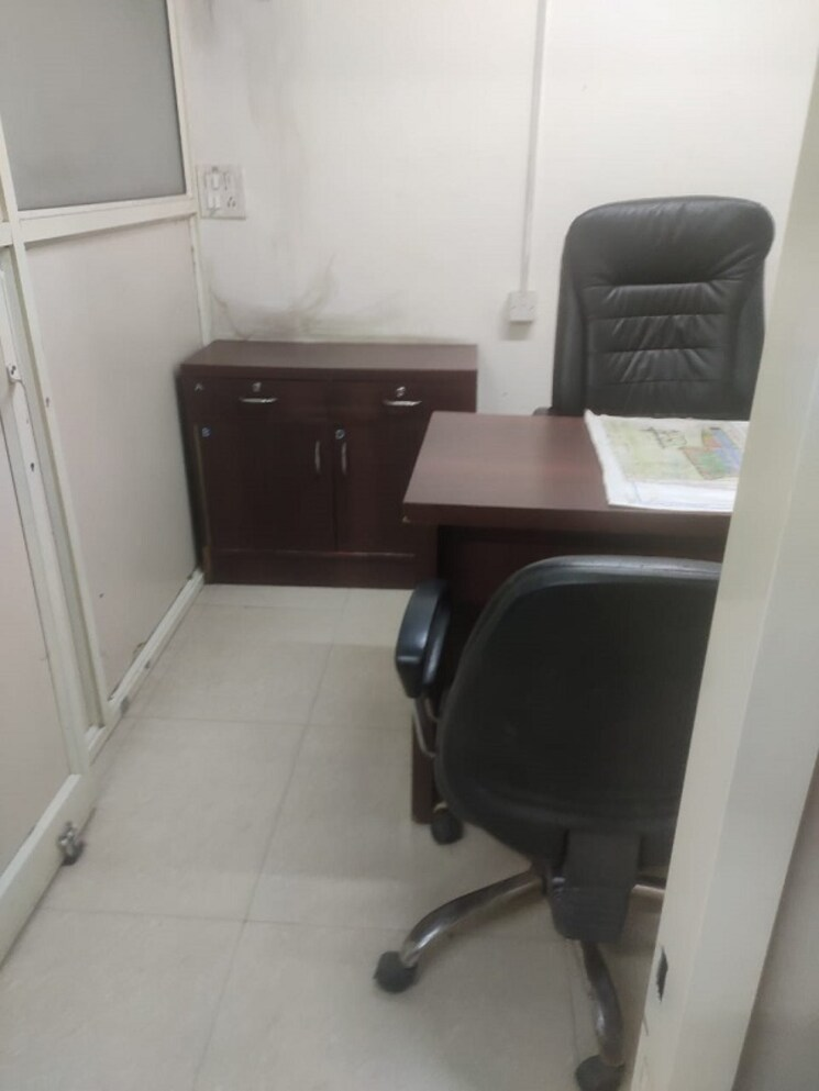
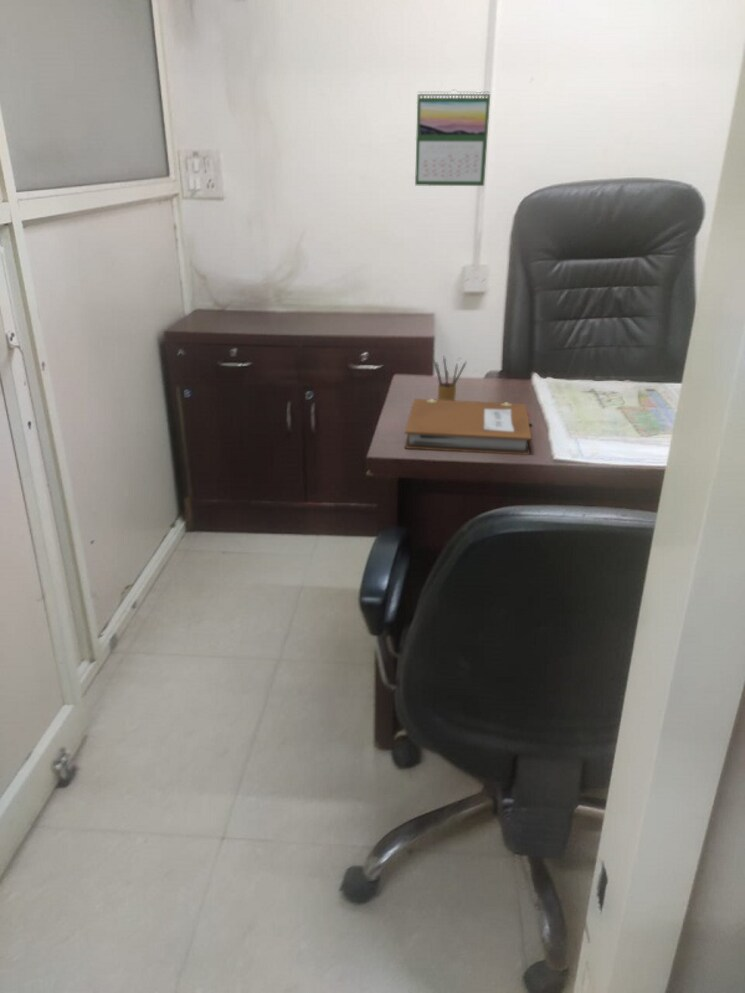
+ pencil box [432,356,468,401]
+ notebook [404,398,533,456]
+ calendar [414,88,491,187]
